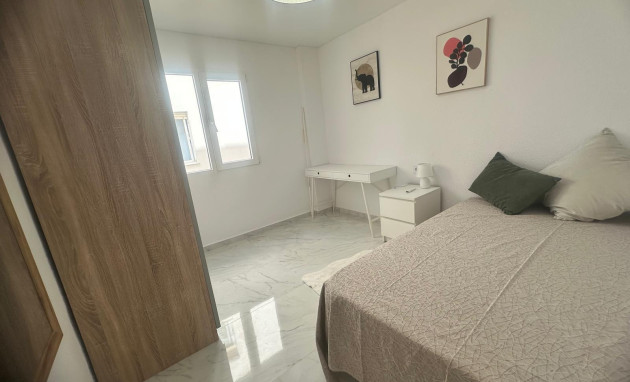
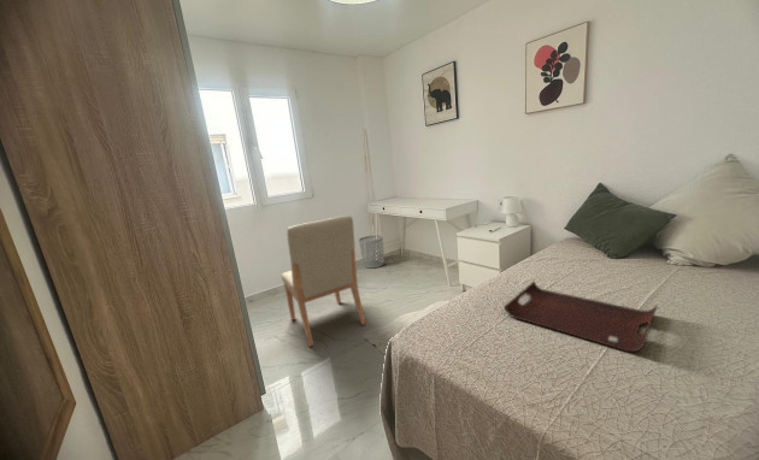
+ chair [281,214,367,348]
+ serving tray [504,279,659,353]
+ waste bin [358,235,386,269]
